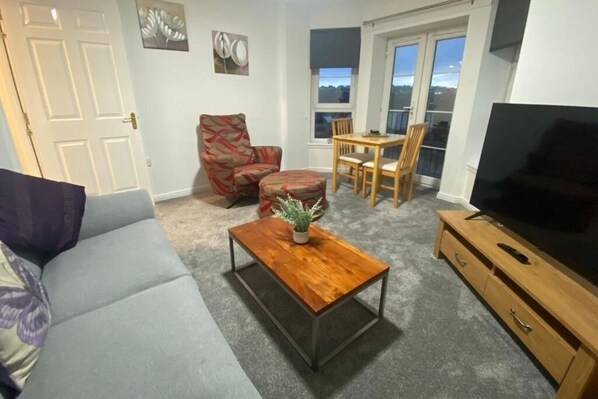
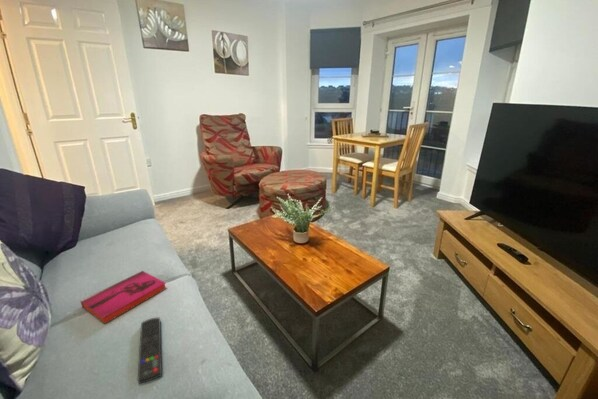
+ hardback book [80,270,168,325]
+ remote control [137,316,163,385]
